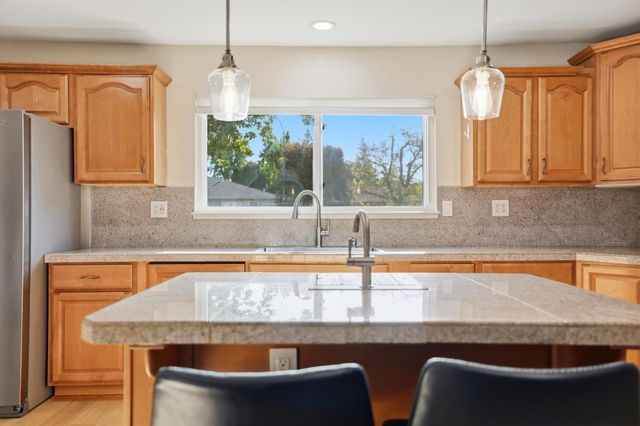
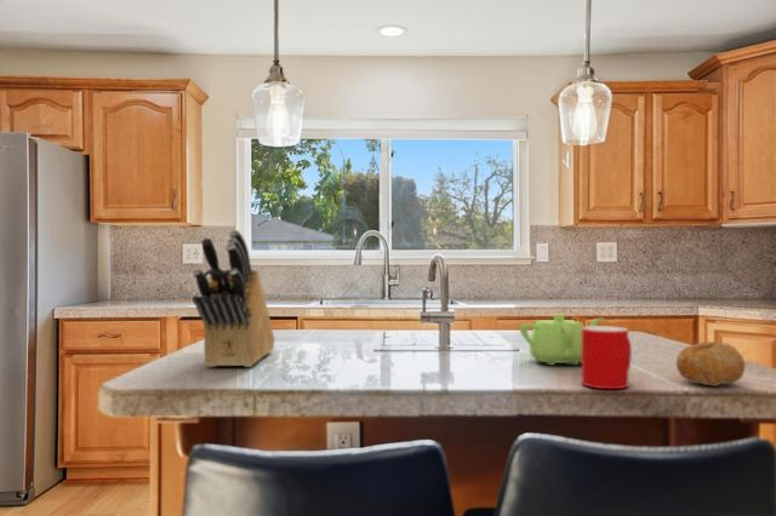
+ teapot [519,313,605,366]
+ knife block [192,229,276,368]
+ fruit [675,340,747,388]
+ cup [581,325,633,390]
